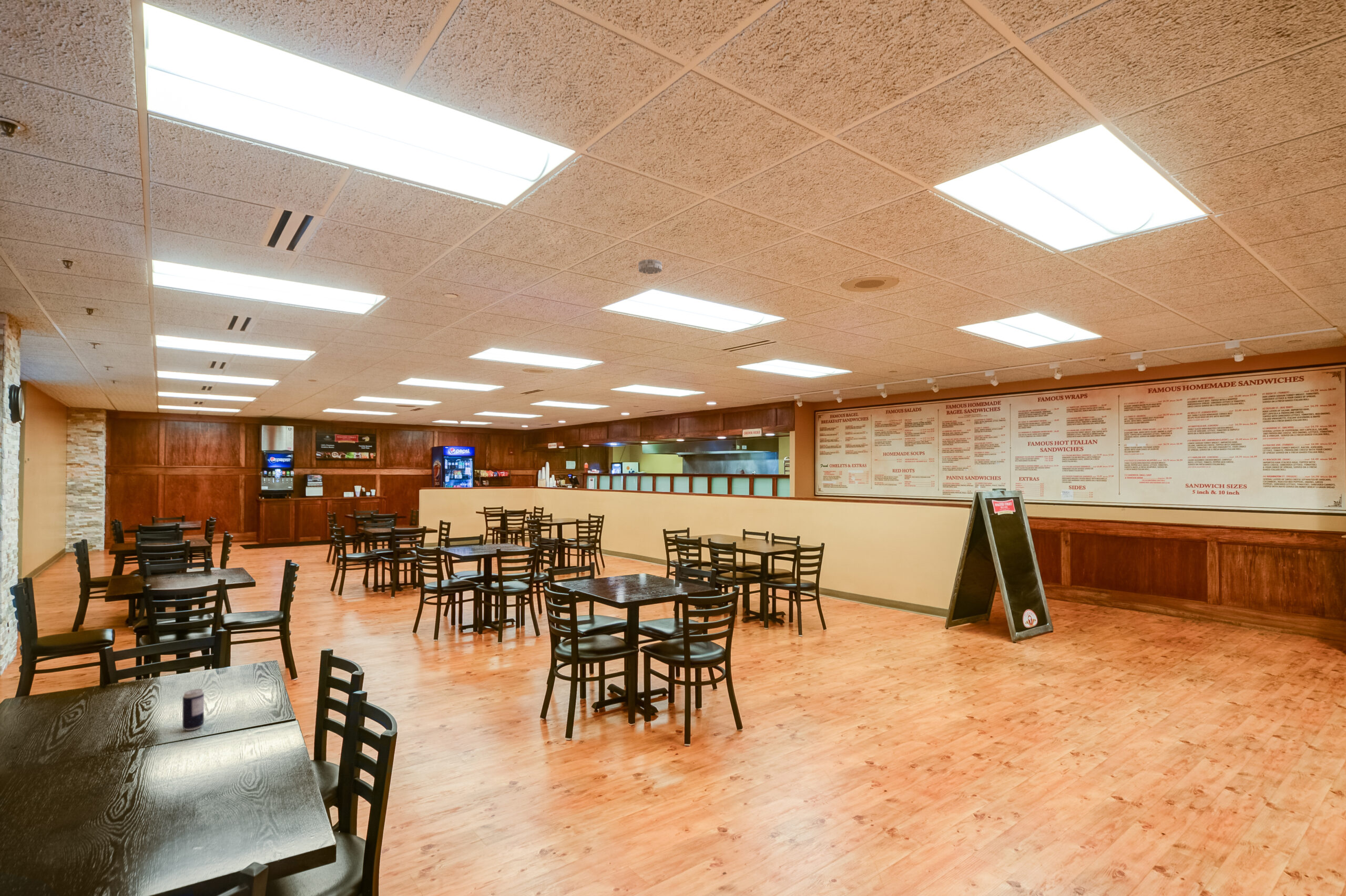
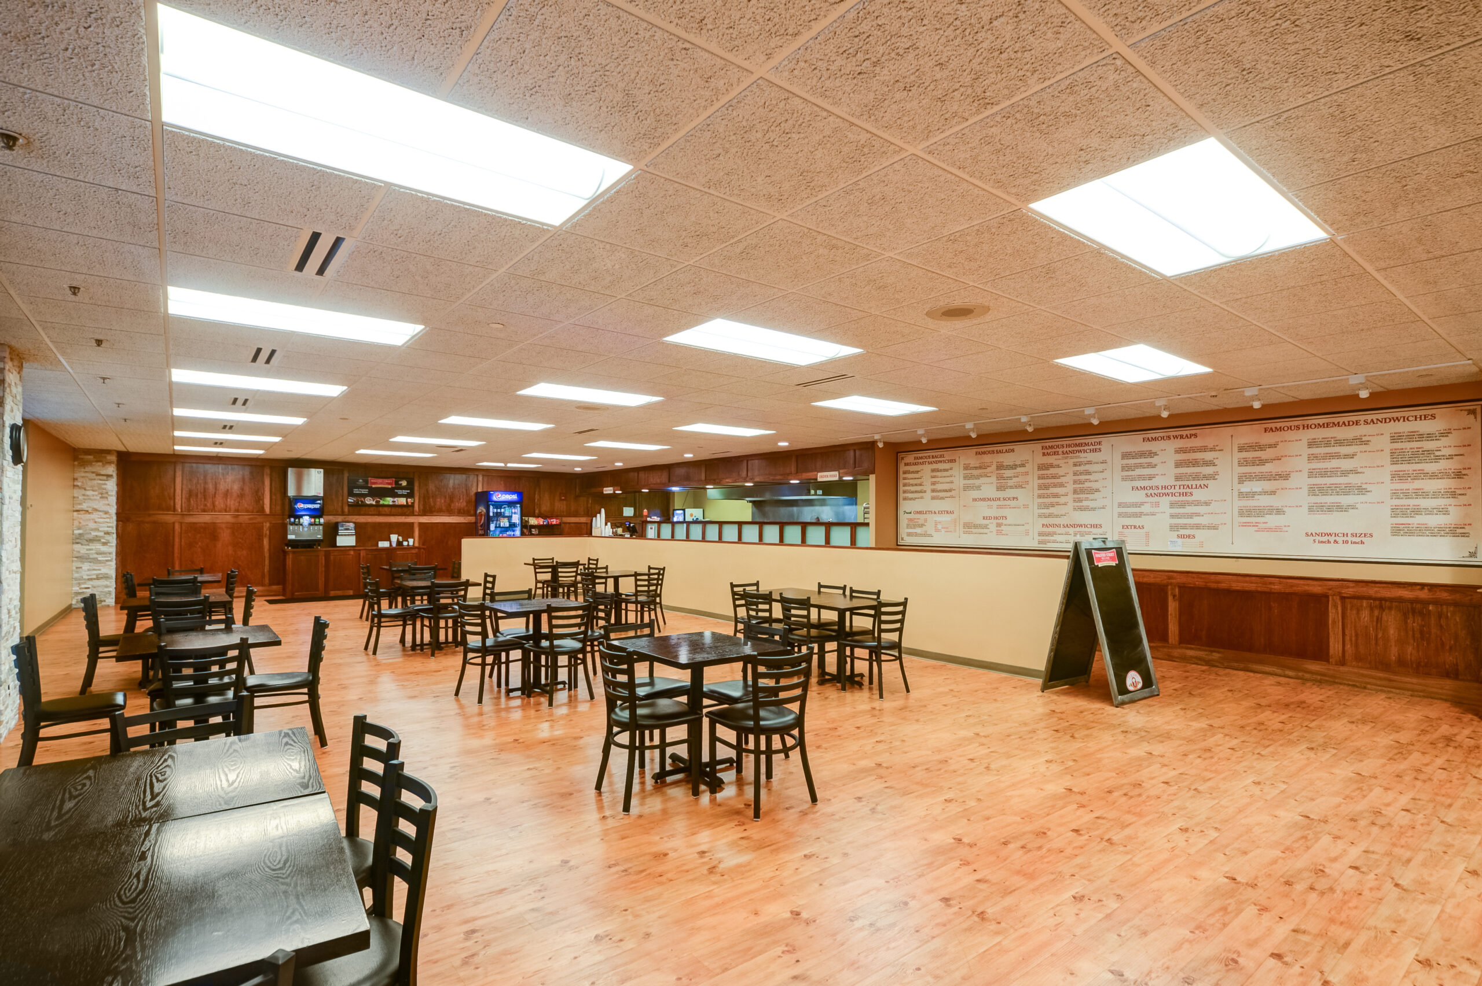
- beverage can [182,688,205,731]
- smoke detector [638,259,662,274]
